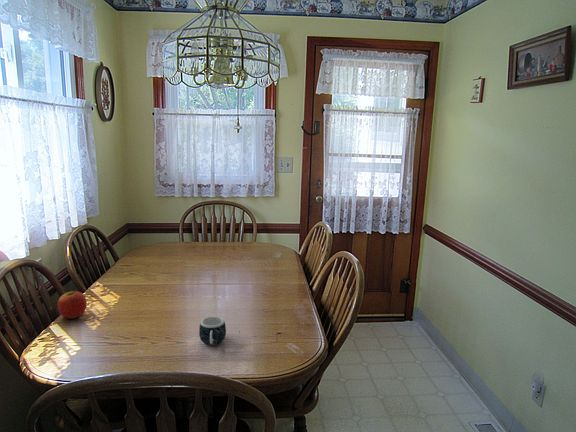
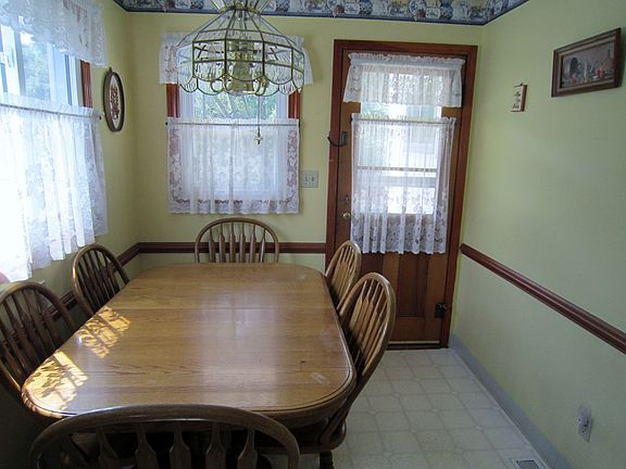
- mug [198,315,227,346]
- apple [57,290,88,319]
